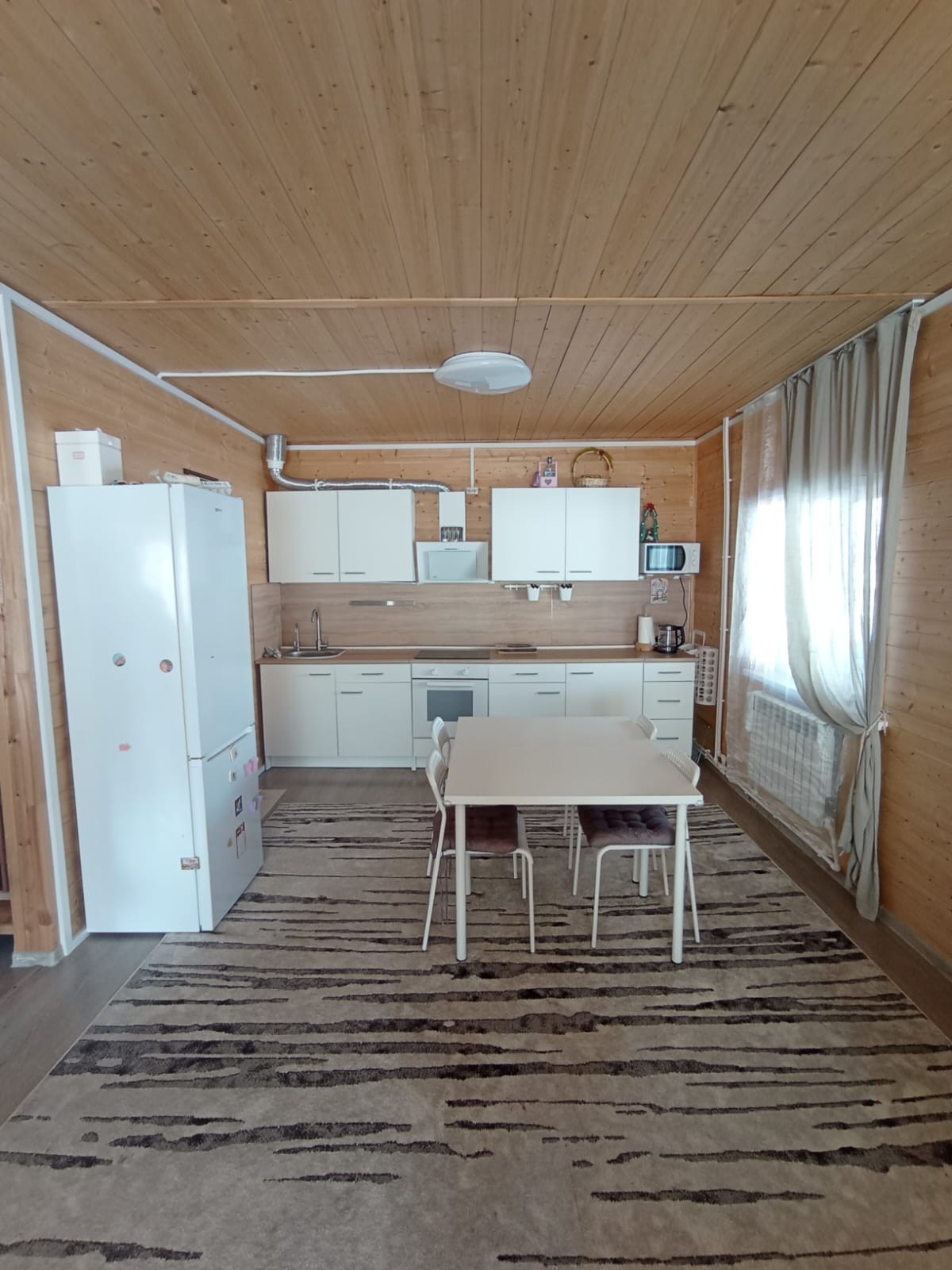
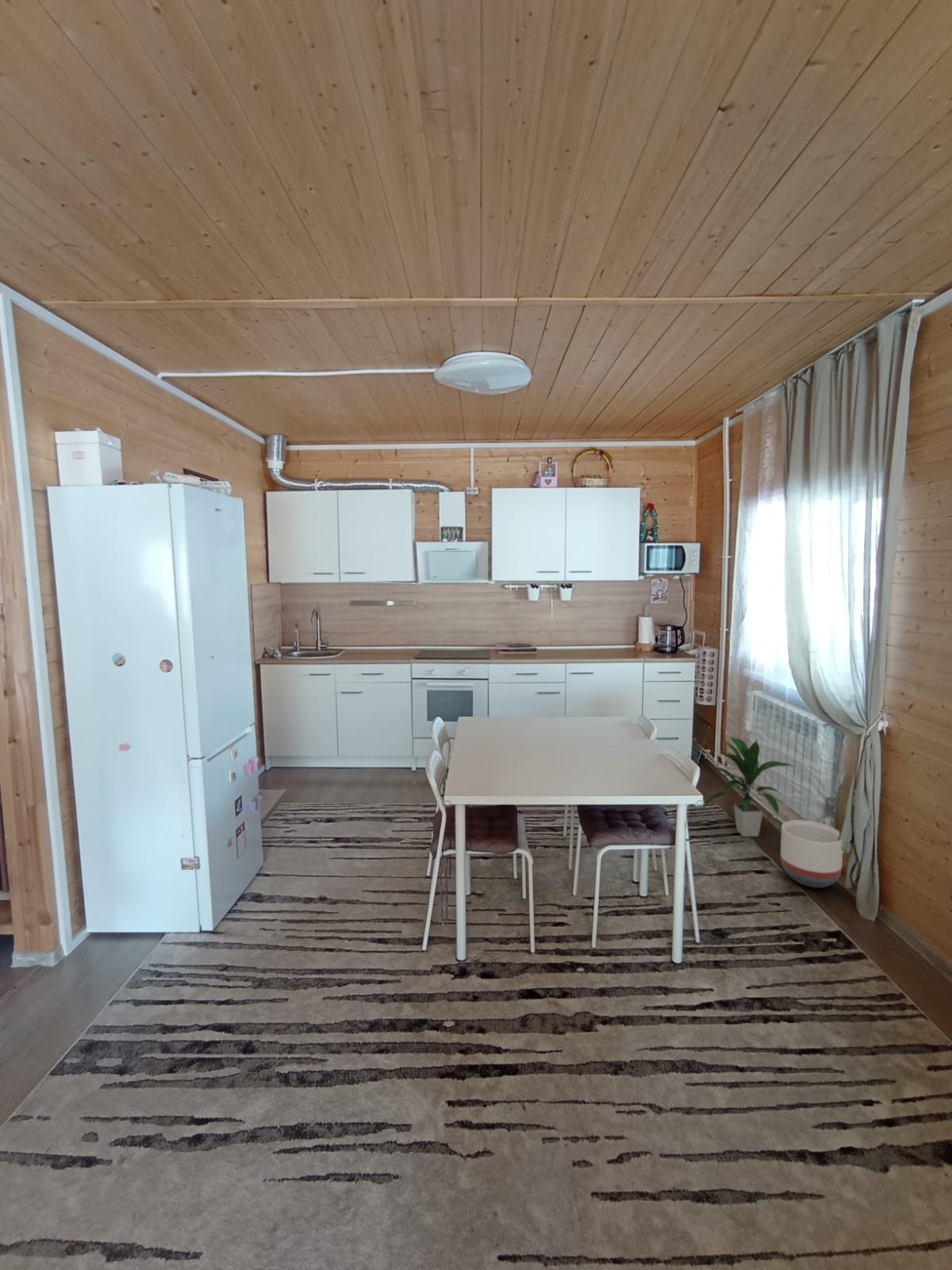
+ planter [780,819,843,888]
+ indoor plant [701,736,795,837]
